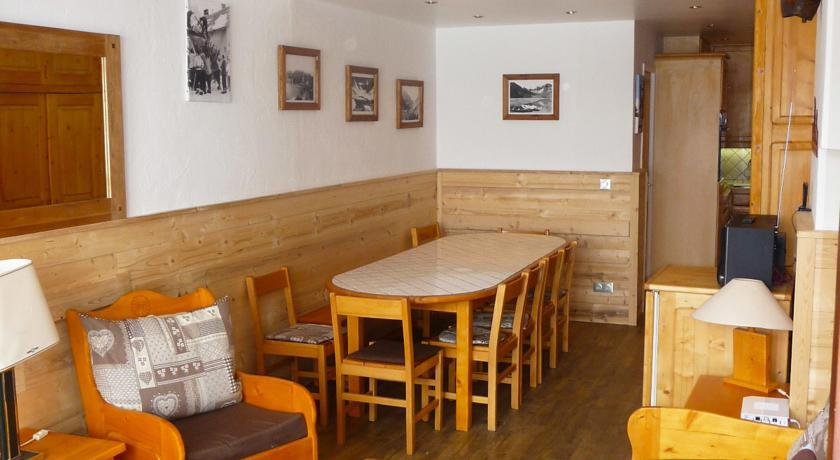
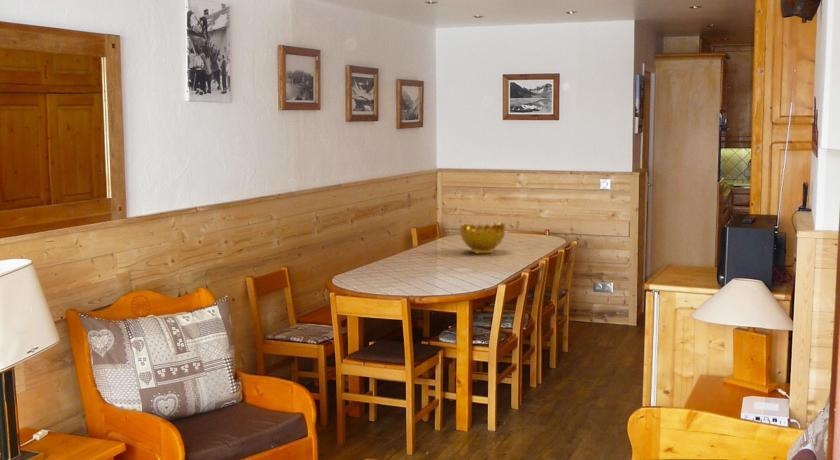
+ decorative bowl [459,222,507,254]
